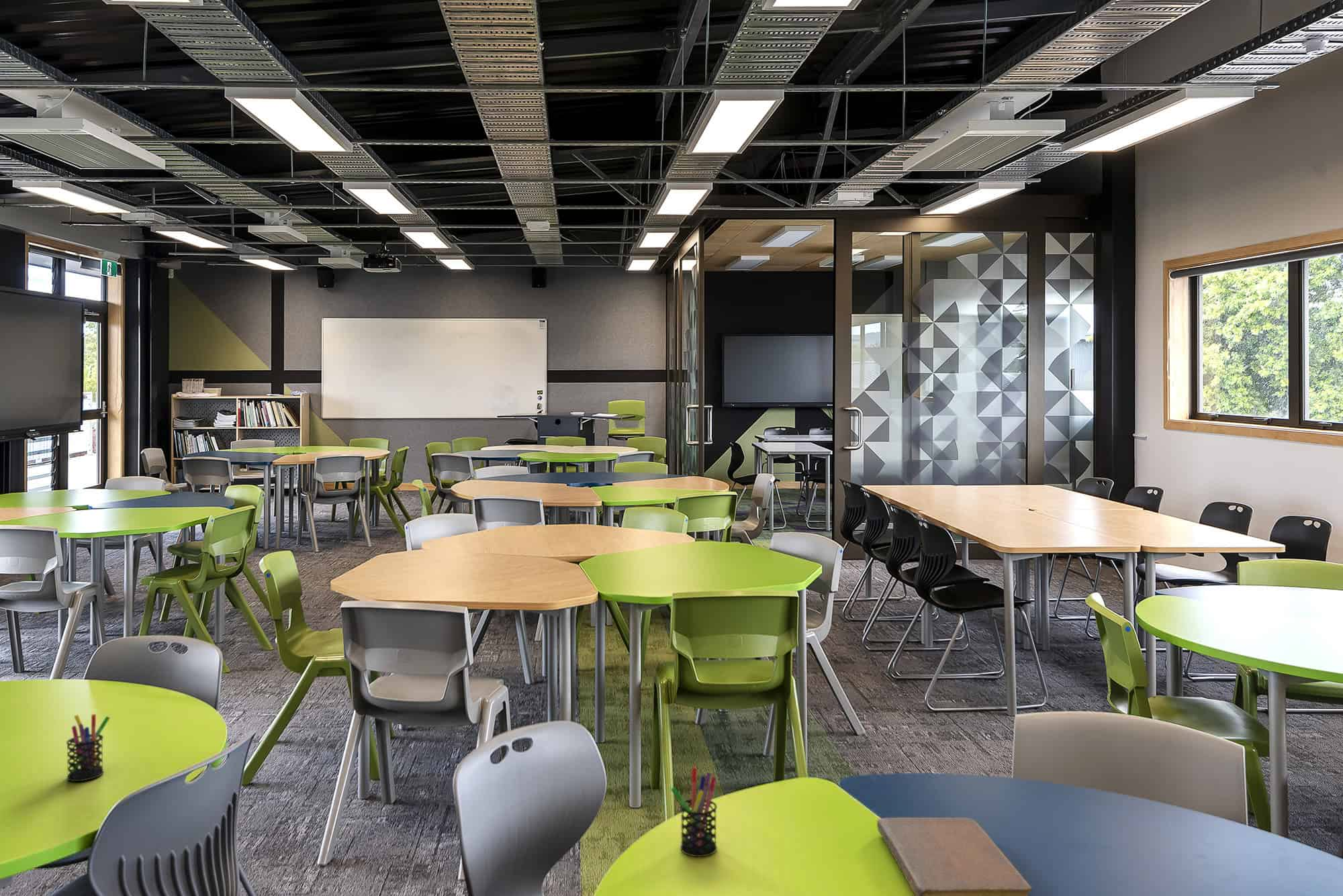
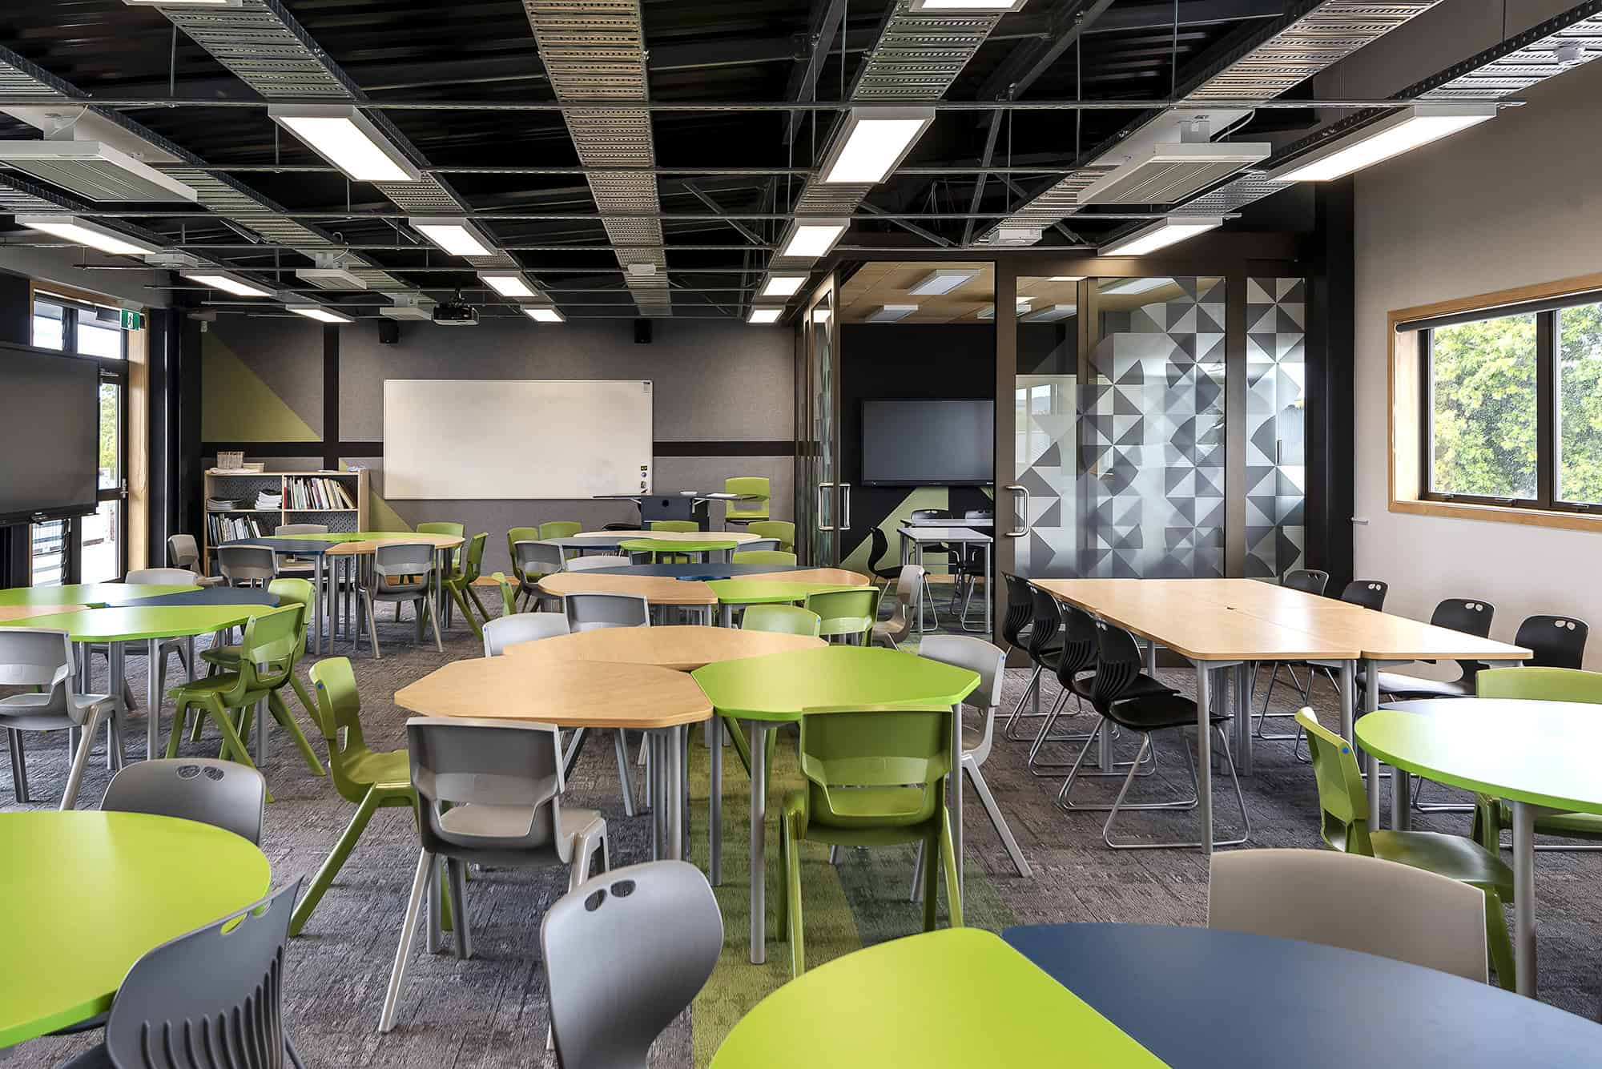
- pen holder [66,713,111,782]
- notebook [876,817,1033,896]
- pen holder [670,766,718,857]
